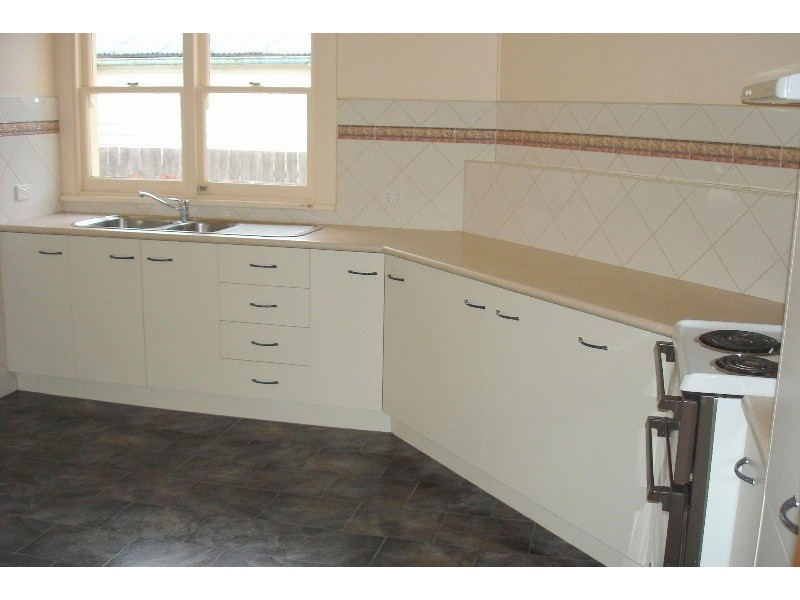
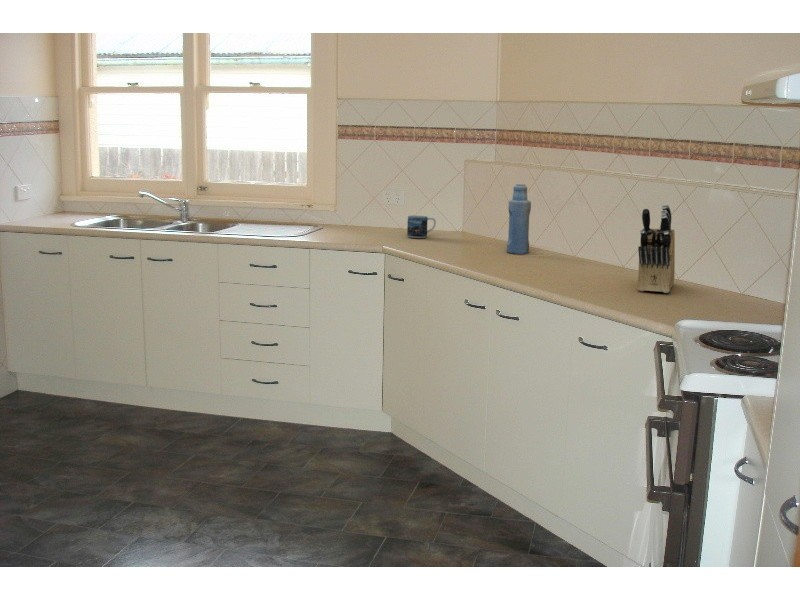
+ bottle [506,183,532,255]
+ knife block [636,204,676,294]
+ mug [406,215,437,239]
